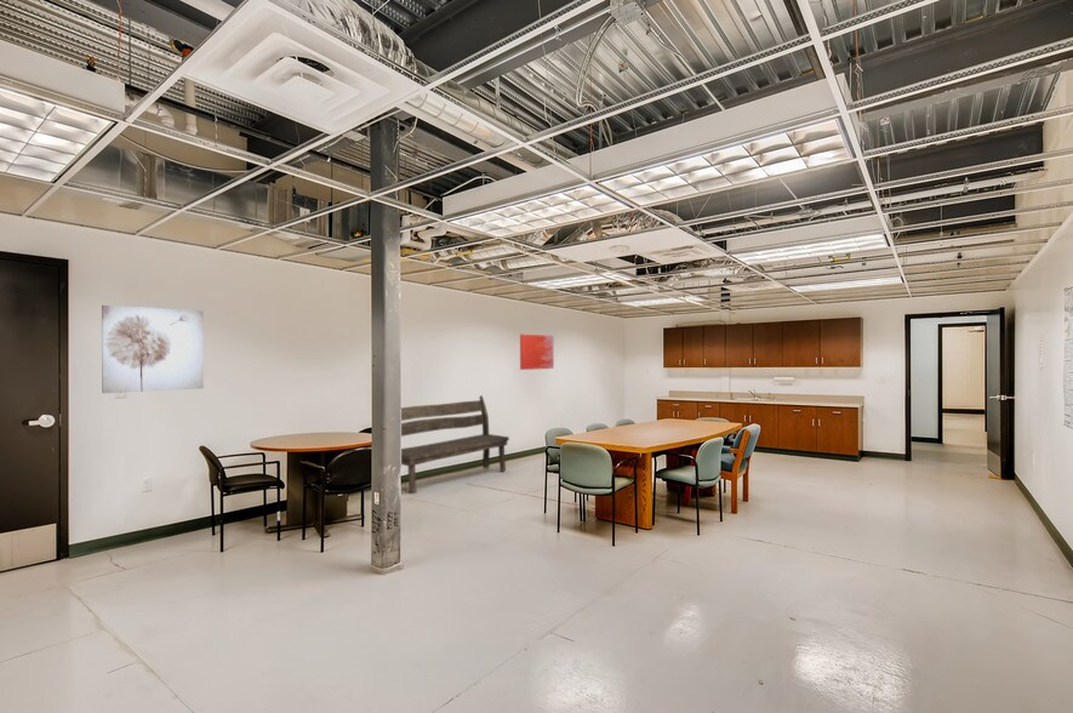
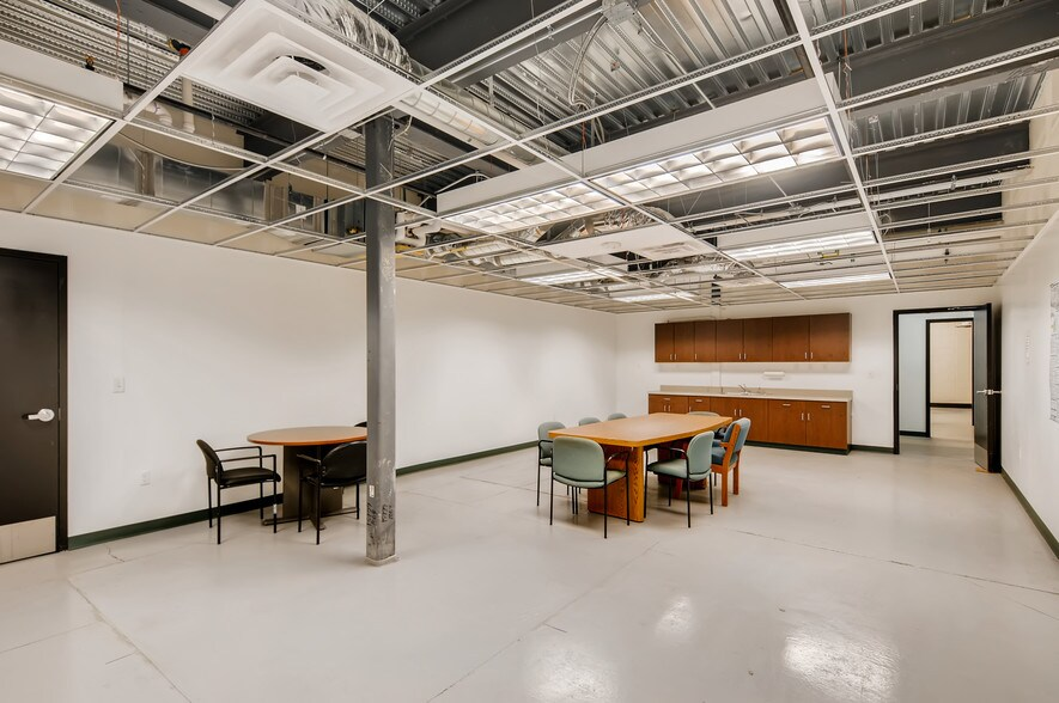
- wall art [519,333,555,371]
- wall art [101,304,205,394]
- bench [400,394,510,495]
